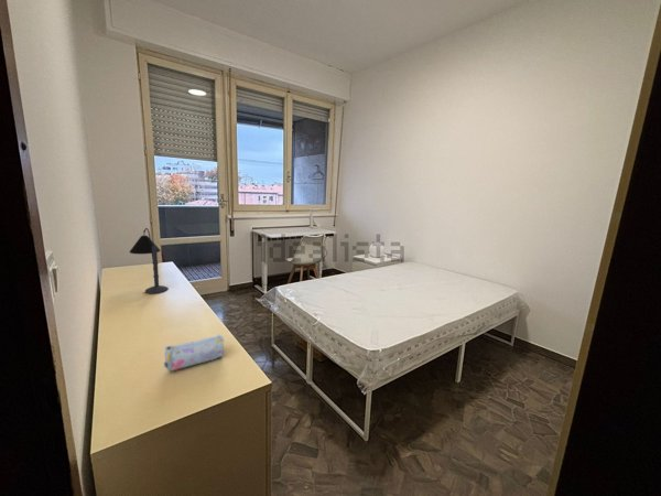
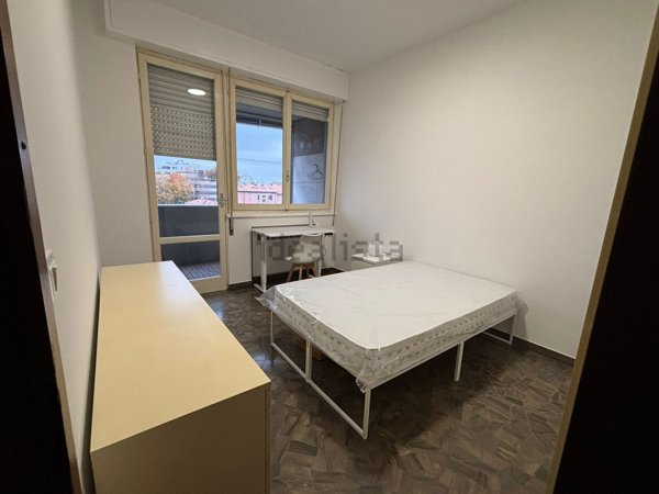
- pencil case [163,334,225,373]
- desk lamp [129,227,170,294]
